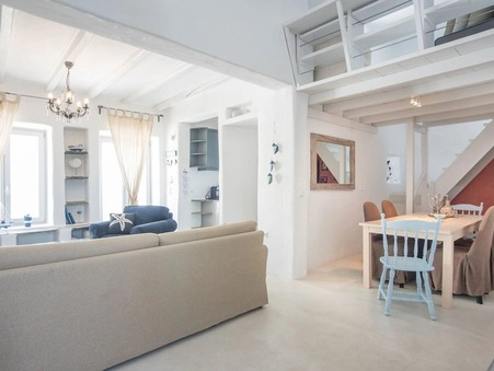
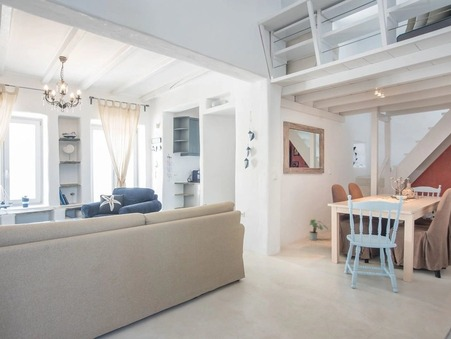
+ potted plant [308,219,329,241]
